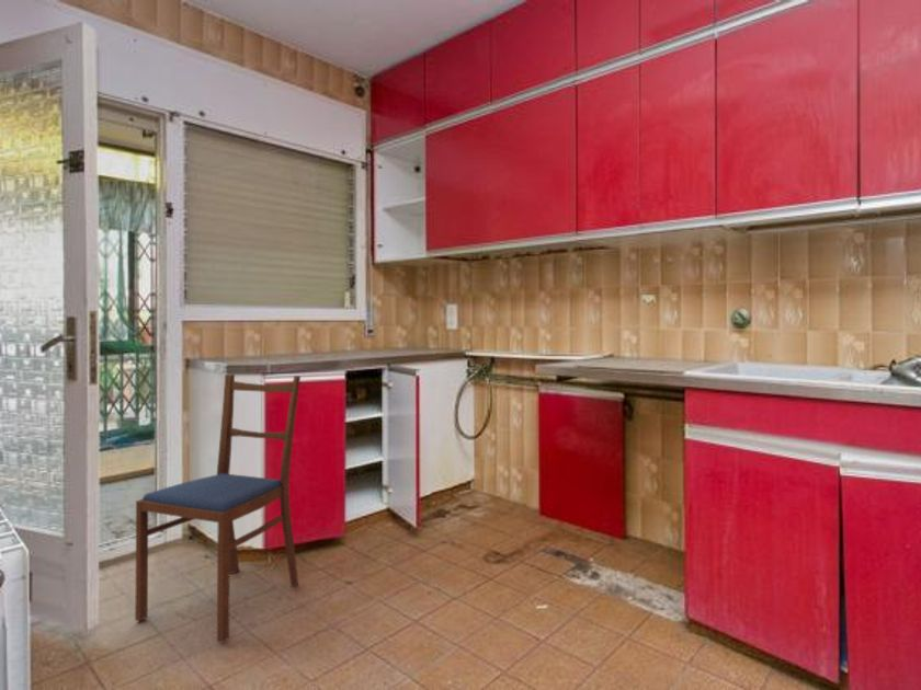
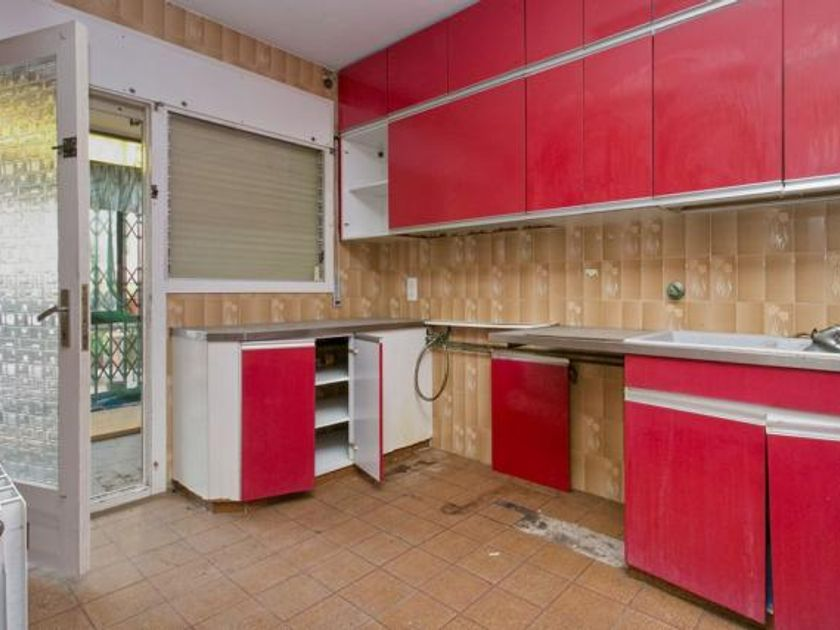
- dining chair [134,373,302,644]
